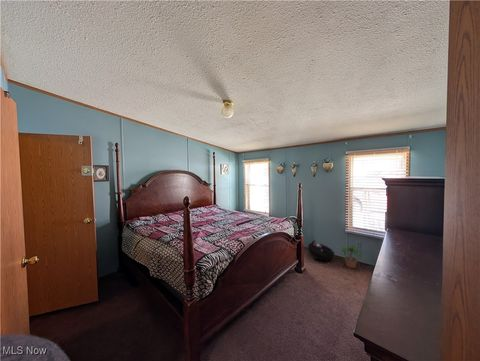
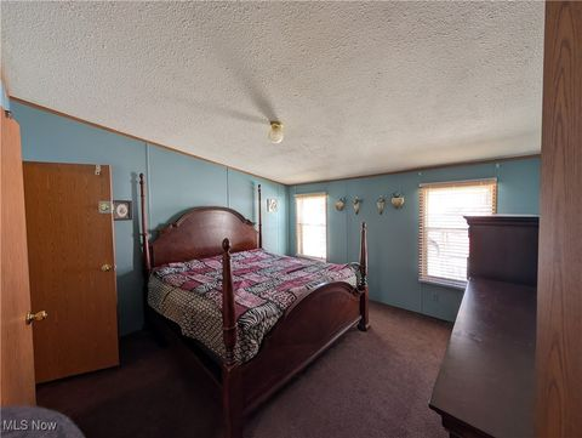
- potted plant [337,244,364,269]
- toy figurine [307,239,335,261]
